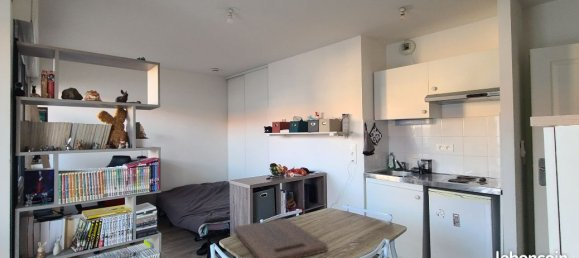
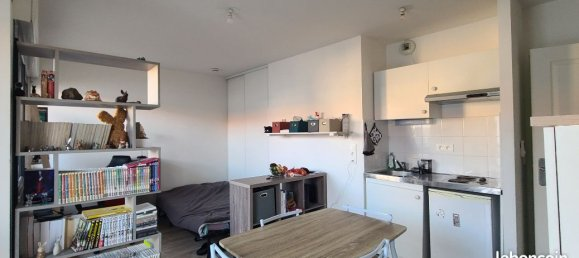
- cutting board [233,218,328,258]
